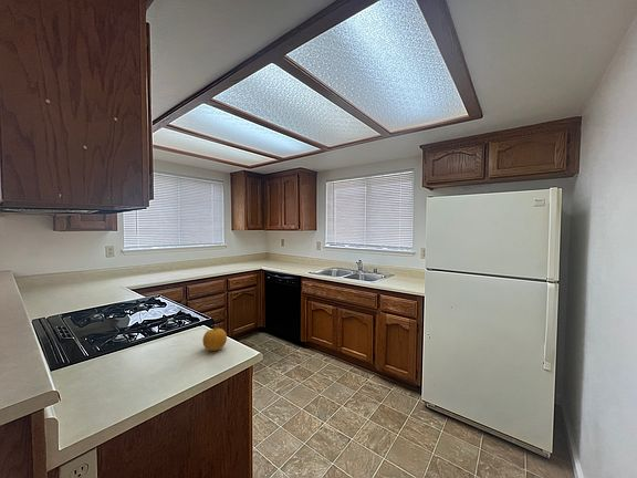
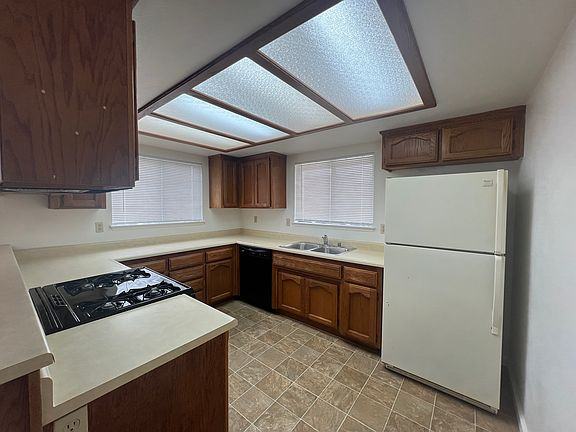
- fruit [201,323,228,352]
